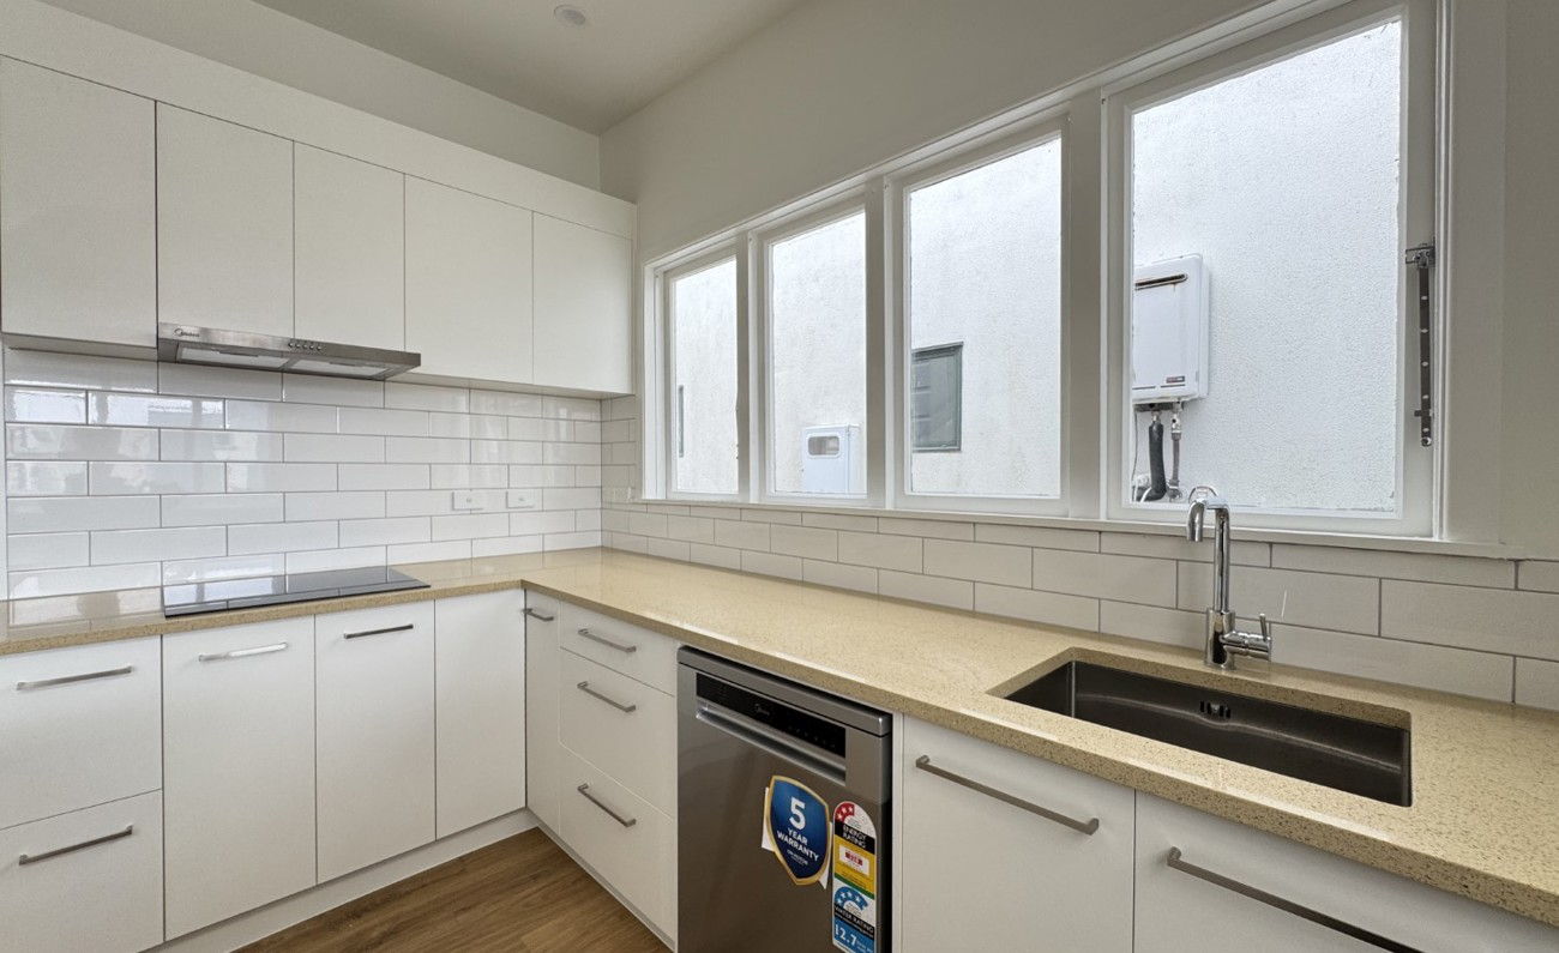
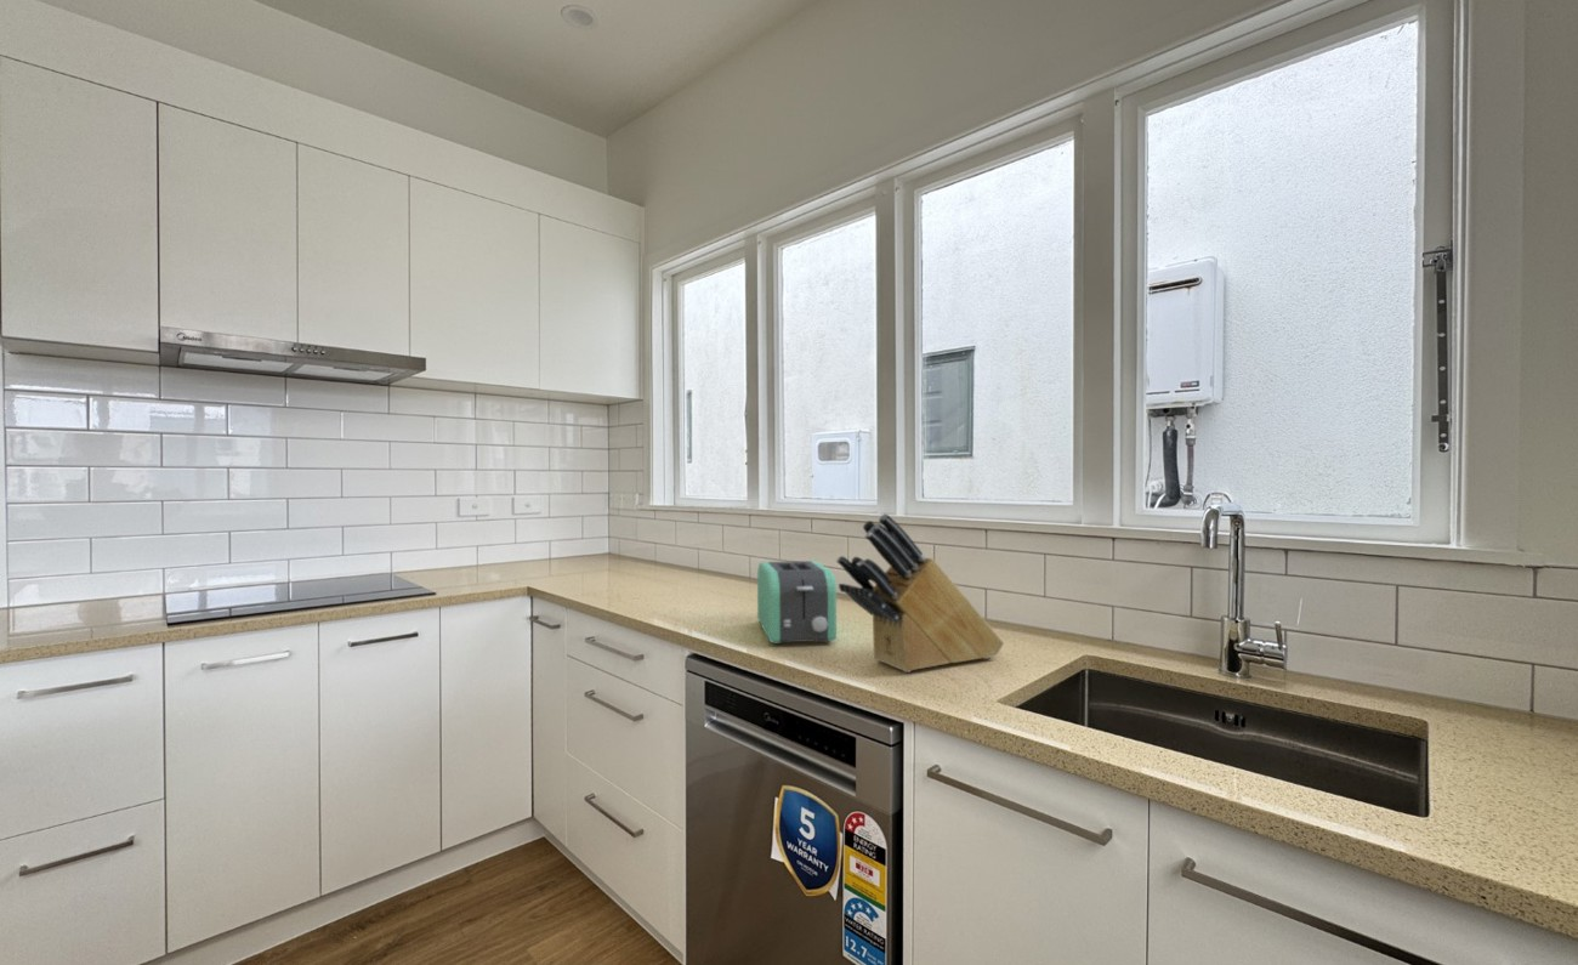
+ knife block [835,512,1005,674]
+ toaster [756,560,838,646]
